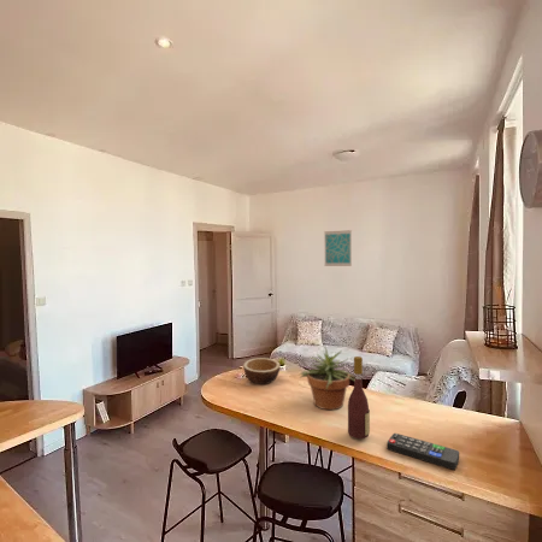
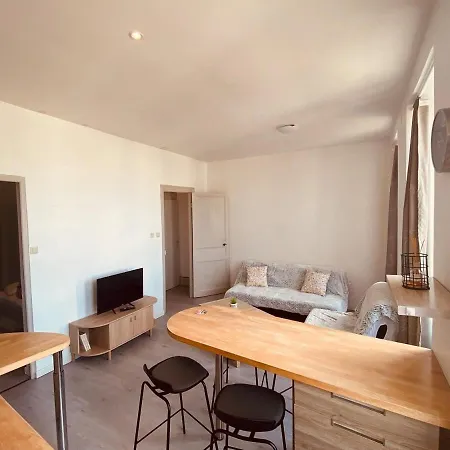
- wall art [323,229,353,267]
- remote control [385,432,460,471]
- potted plant [299,344,355,411]
- wine bottle [347,355,371,440]
- bowl [242,357,281,385]
